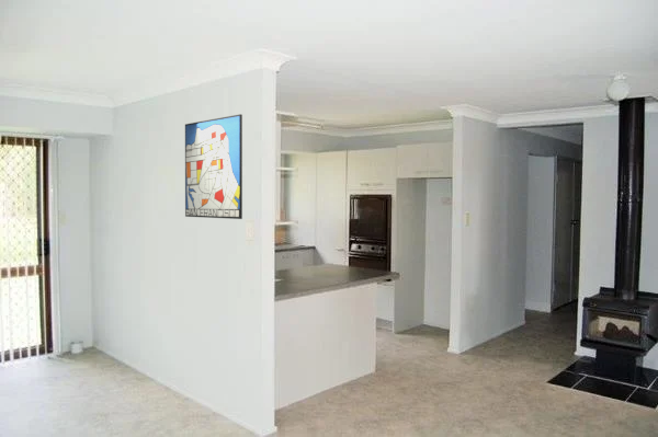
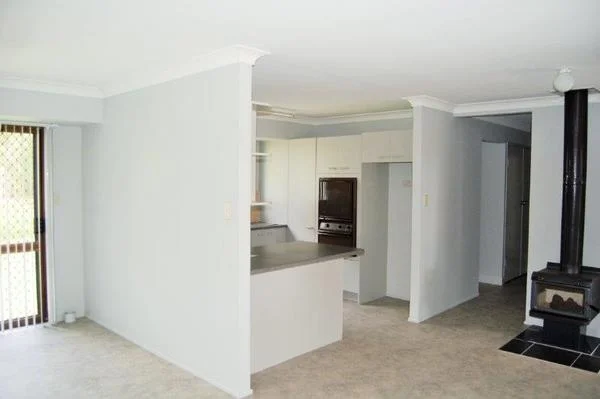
- wall art [184,113,243,220]
